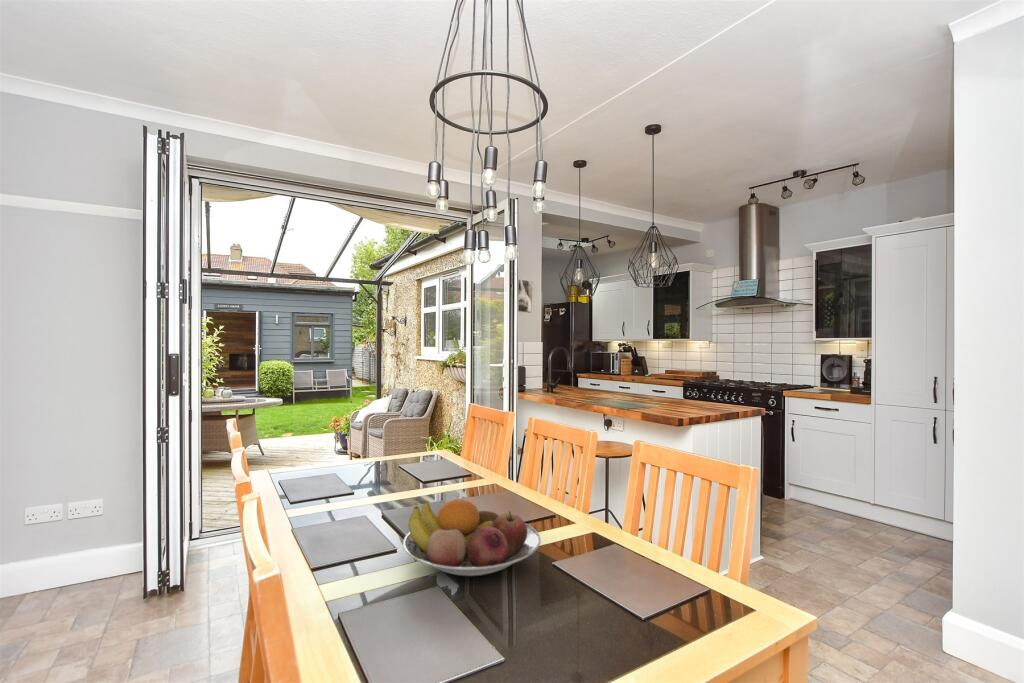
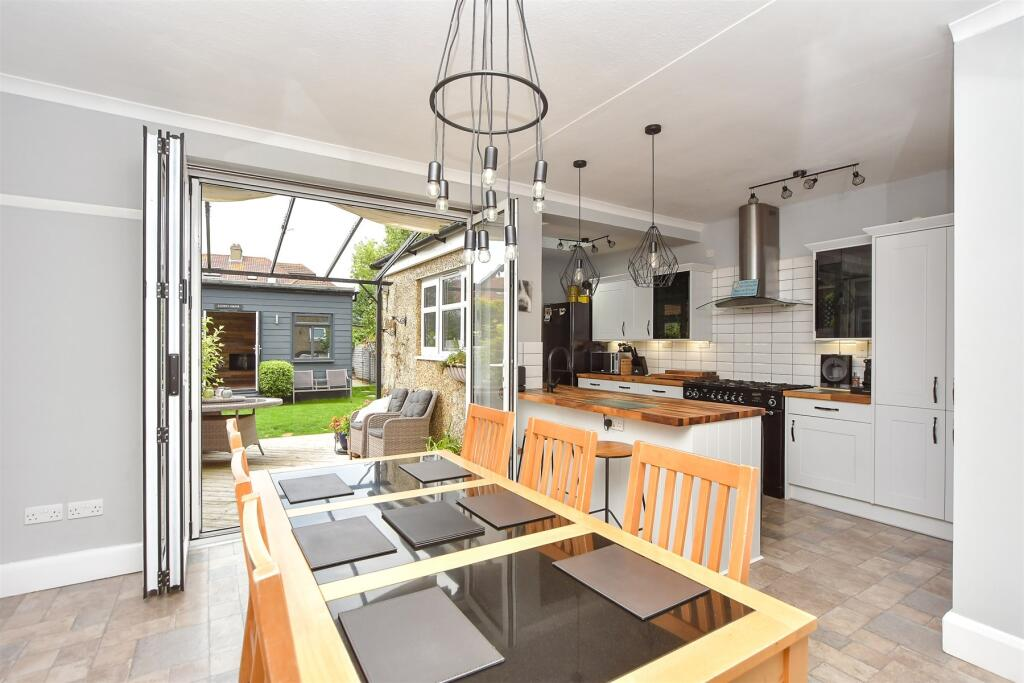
- fruit bowl [402,498,542,577]
